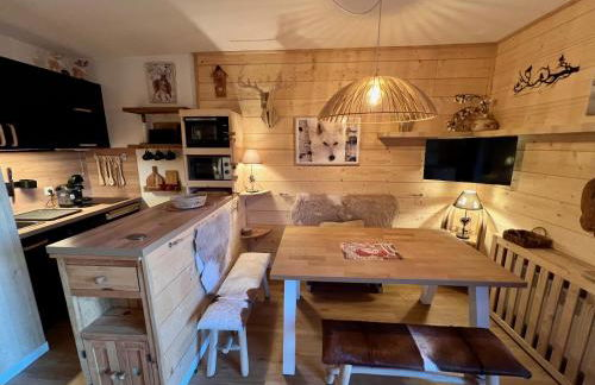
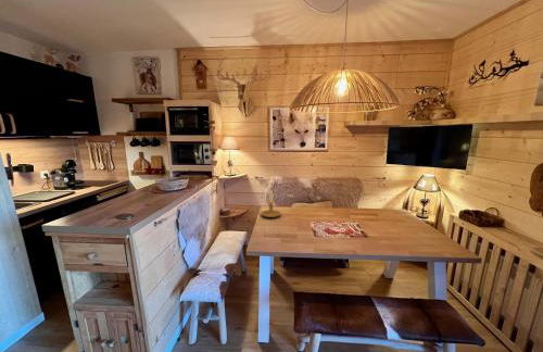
+ candle holder [256,189,282,218]
